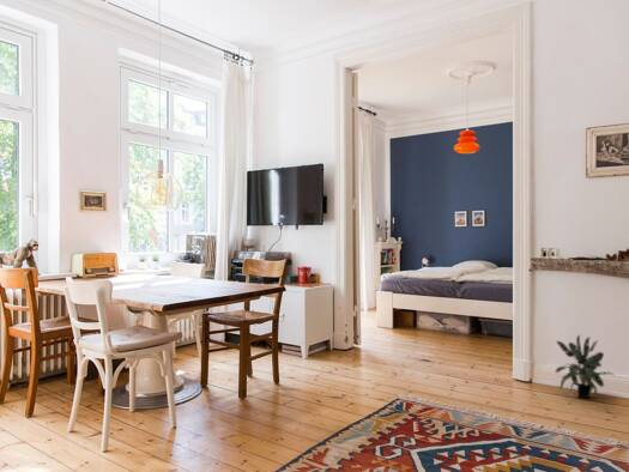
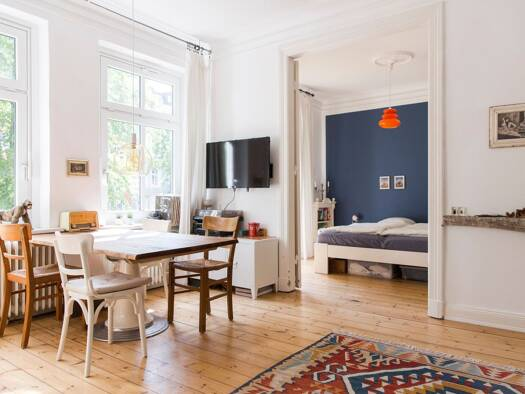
- potted plant [555,334,613,399]
